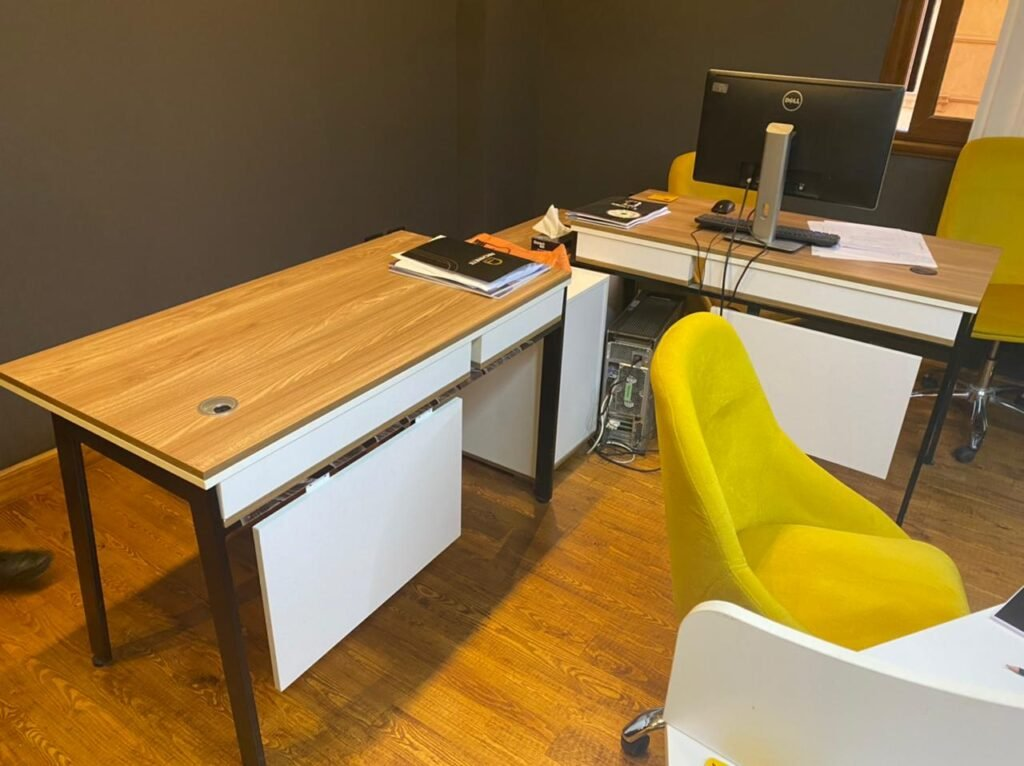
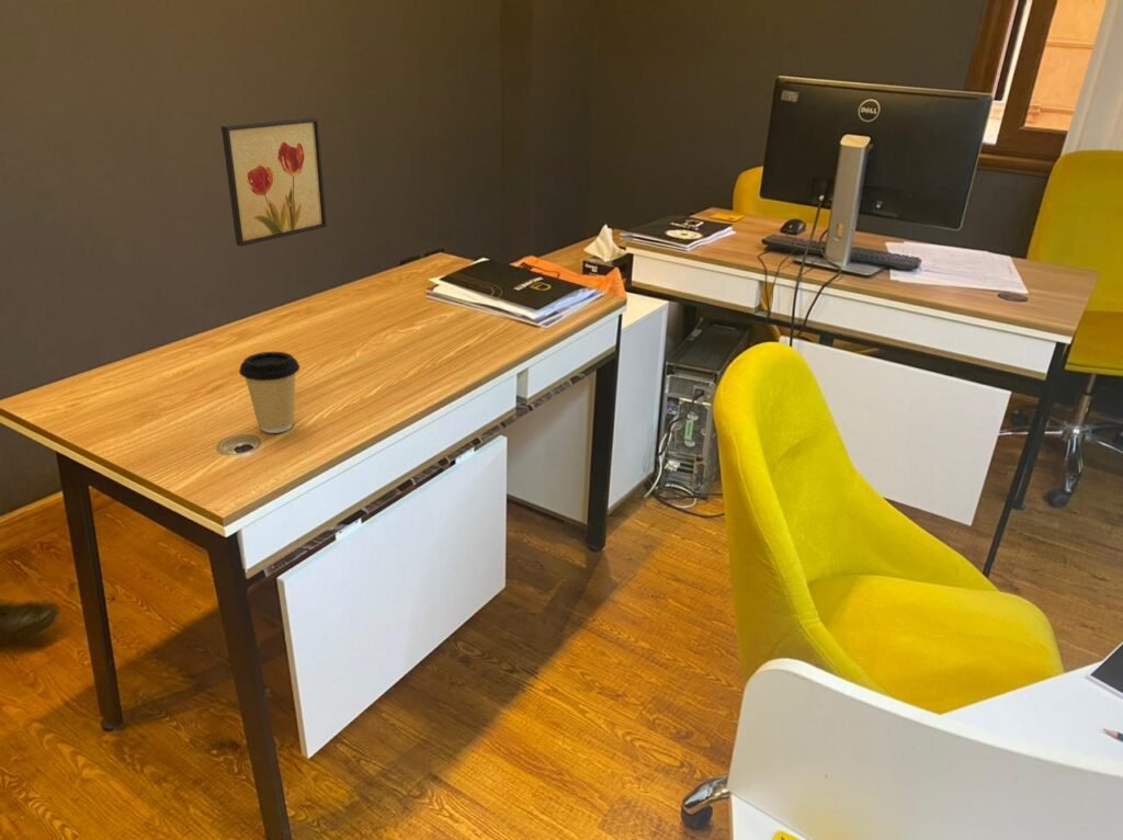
+ coffee cup [238,351,300,434]
+ wall art [220,116,328,248]
